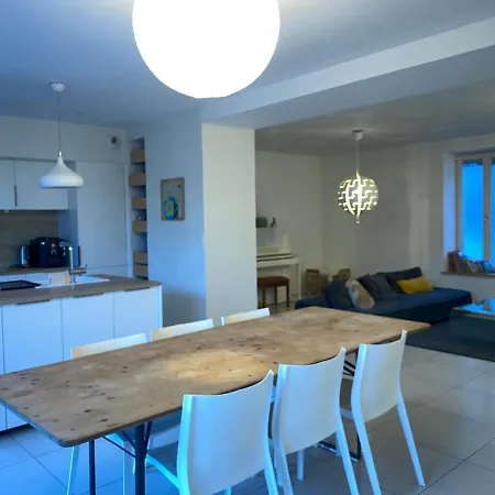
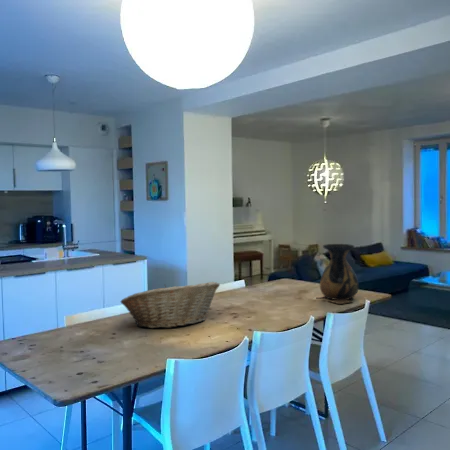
+ fruit basket [120,281,221,329]
+ vase [317,243,360,305]
